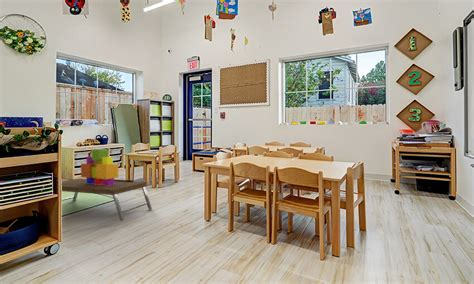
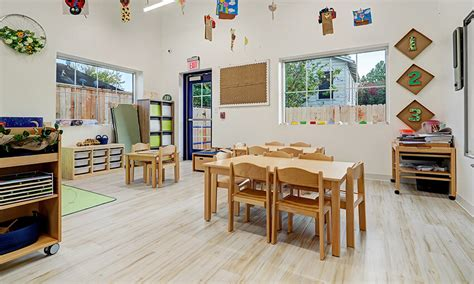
- coffee table [61,178,153,222]
- block tower [80,148,119,186]
